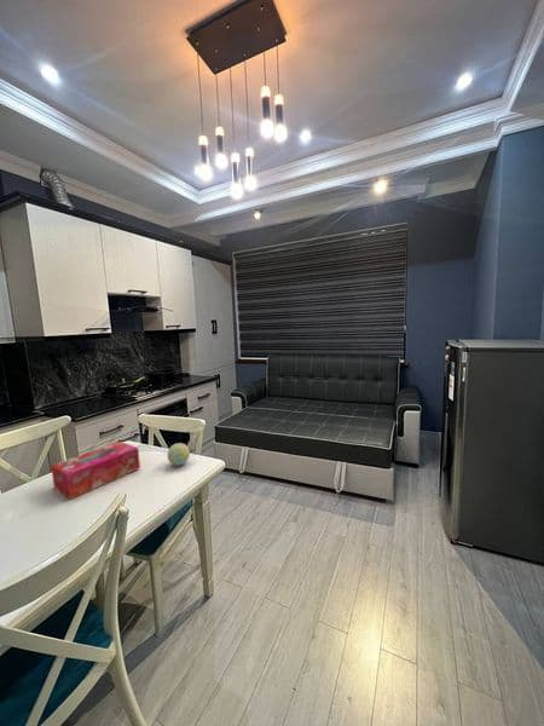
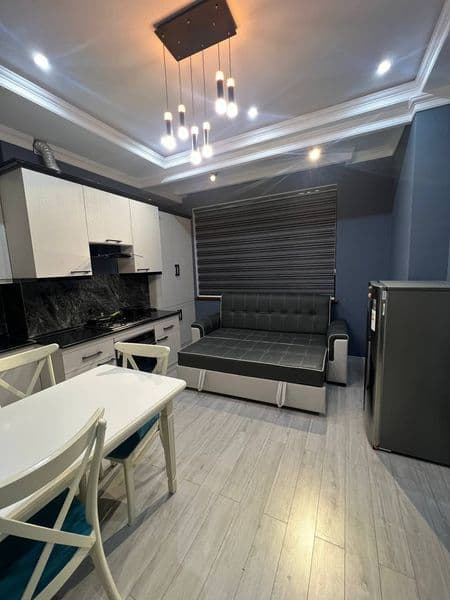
- tissue box [50,440,141,501]
- decorative ball [167,442,191,467]
